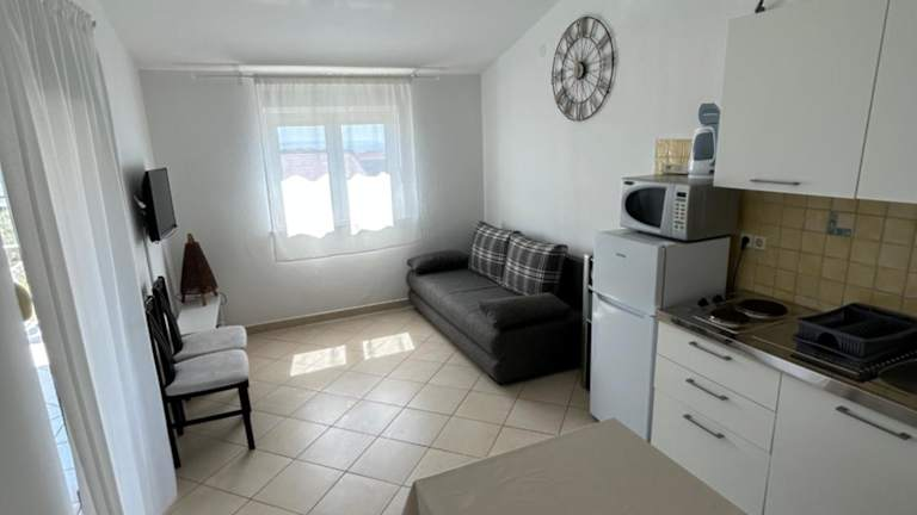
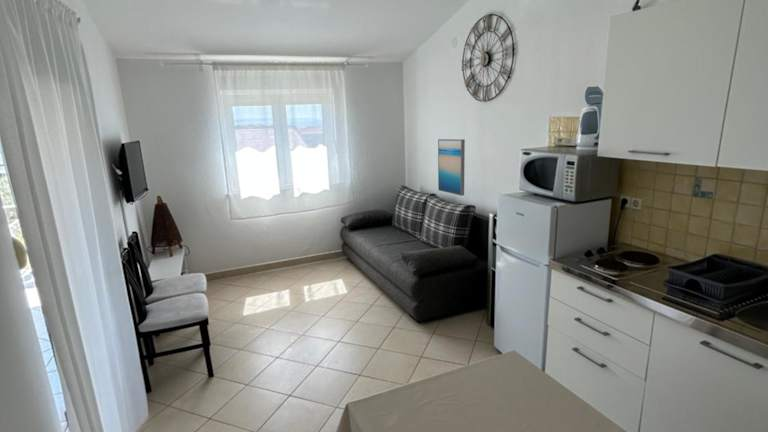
+ wall art [437,138,466,197]
